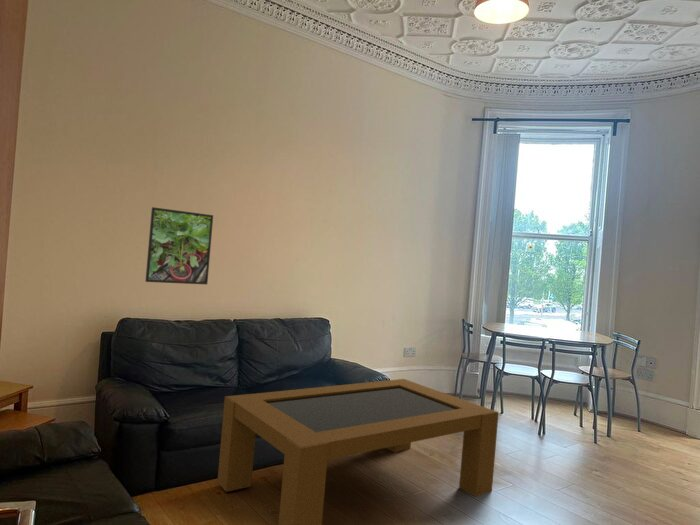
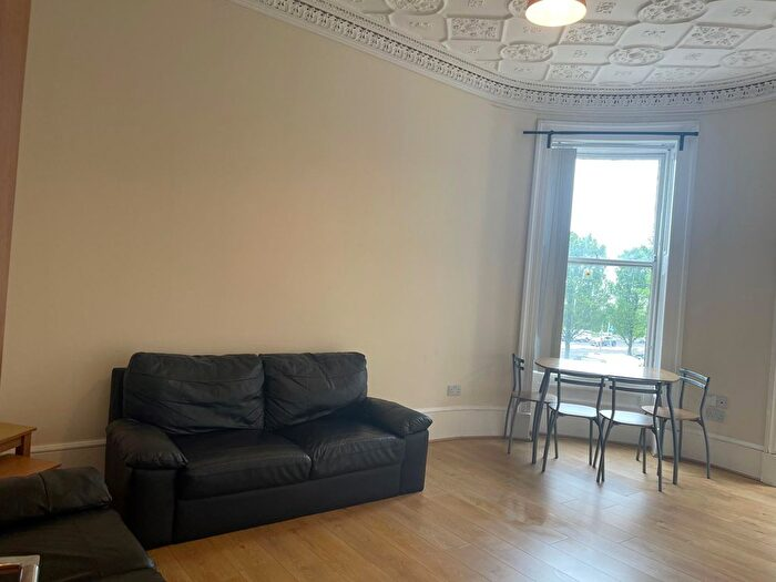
- coffee table [216,378,500,525]
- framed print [145,206,214,286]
